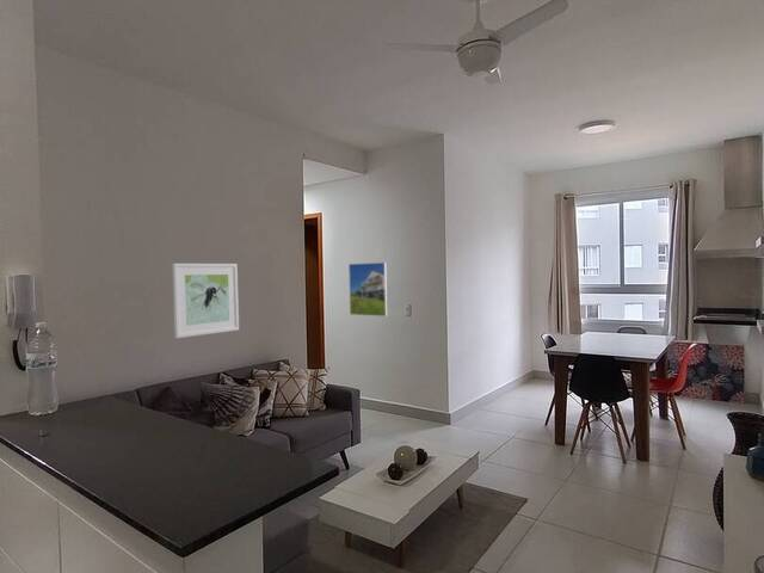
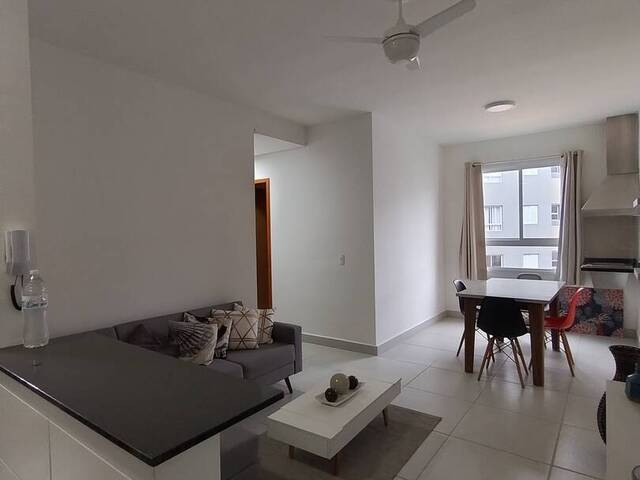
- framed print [347,261,389,318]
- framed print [172,263,240,339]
